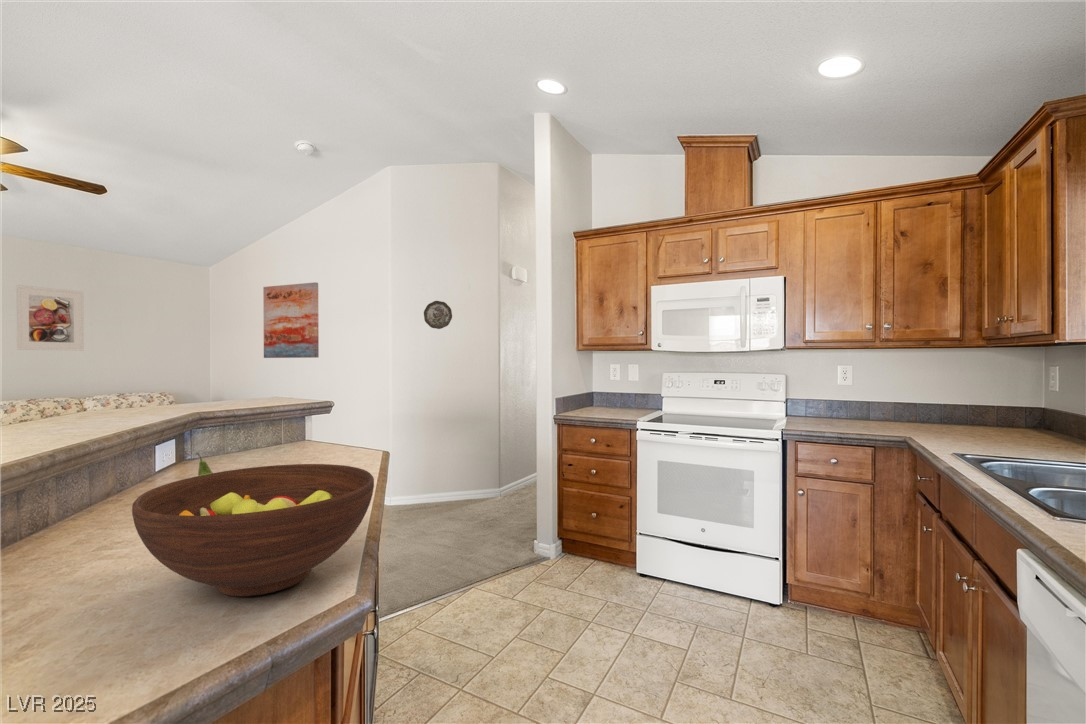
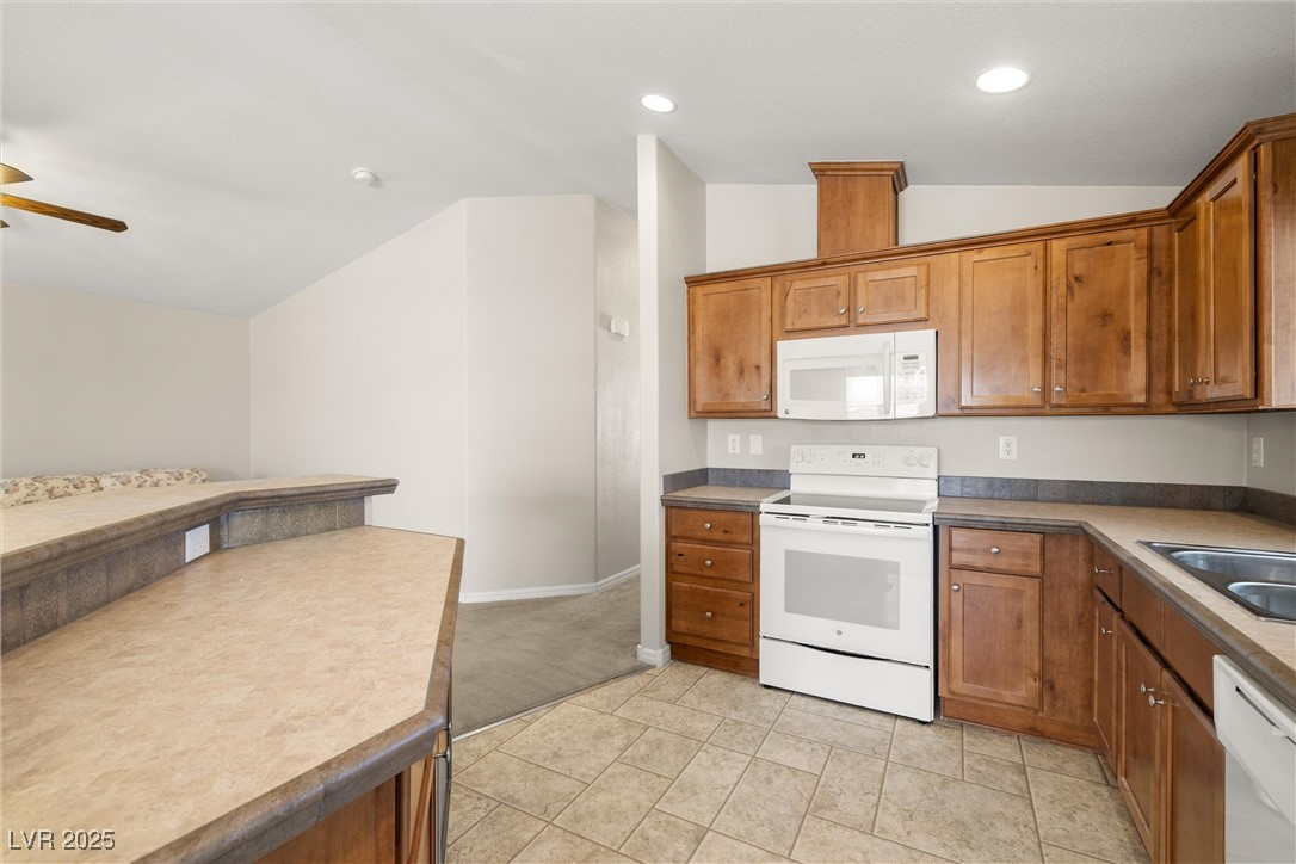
- wall art [262,281,320,359]
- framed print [16,284,85,352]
- fruit bowl [131,463,375,597]
- decorative plate [423,300,453,330]
- fruit [195,452,213,476]
